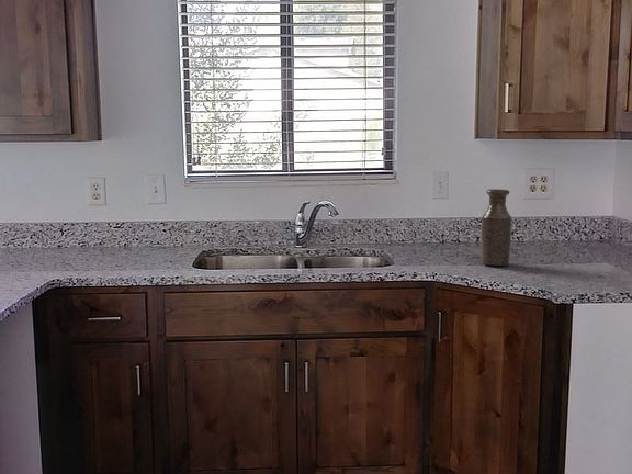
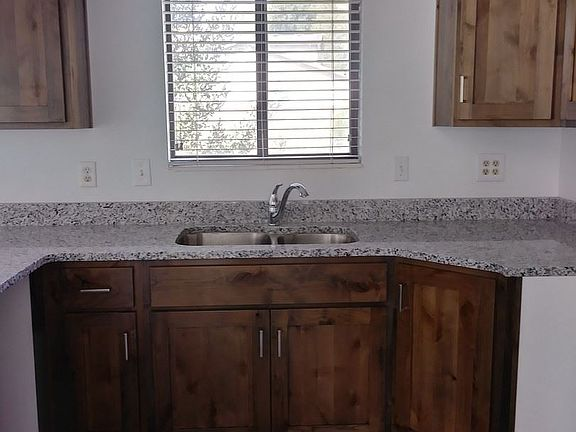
- bottle [479,189,512,268]
